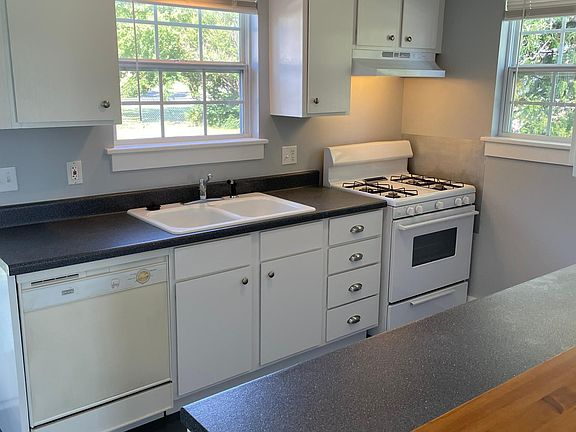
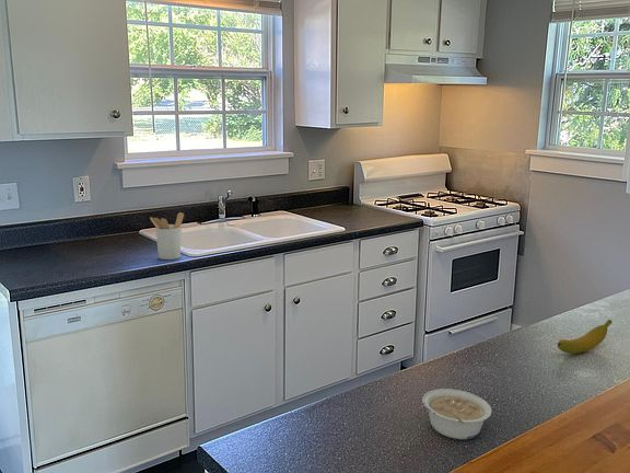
+ banana [557,319,614,355]
+ legume [421,388,492,440]
+ utensil holder [149,211,185,261]
